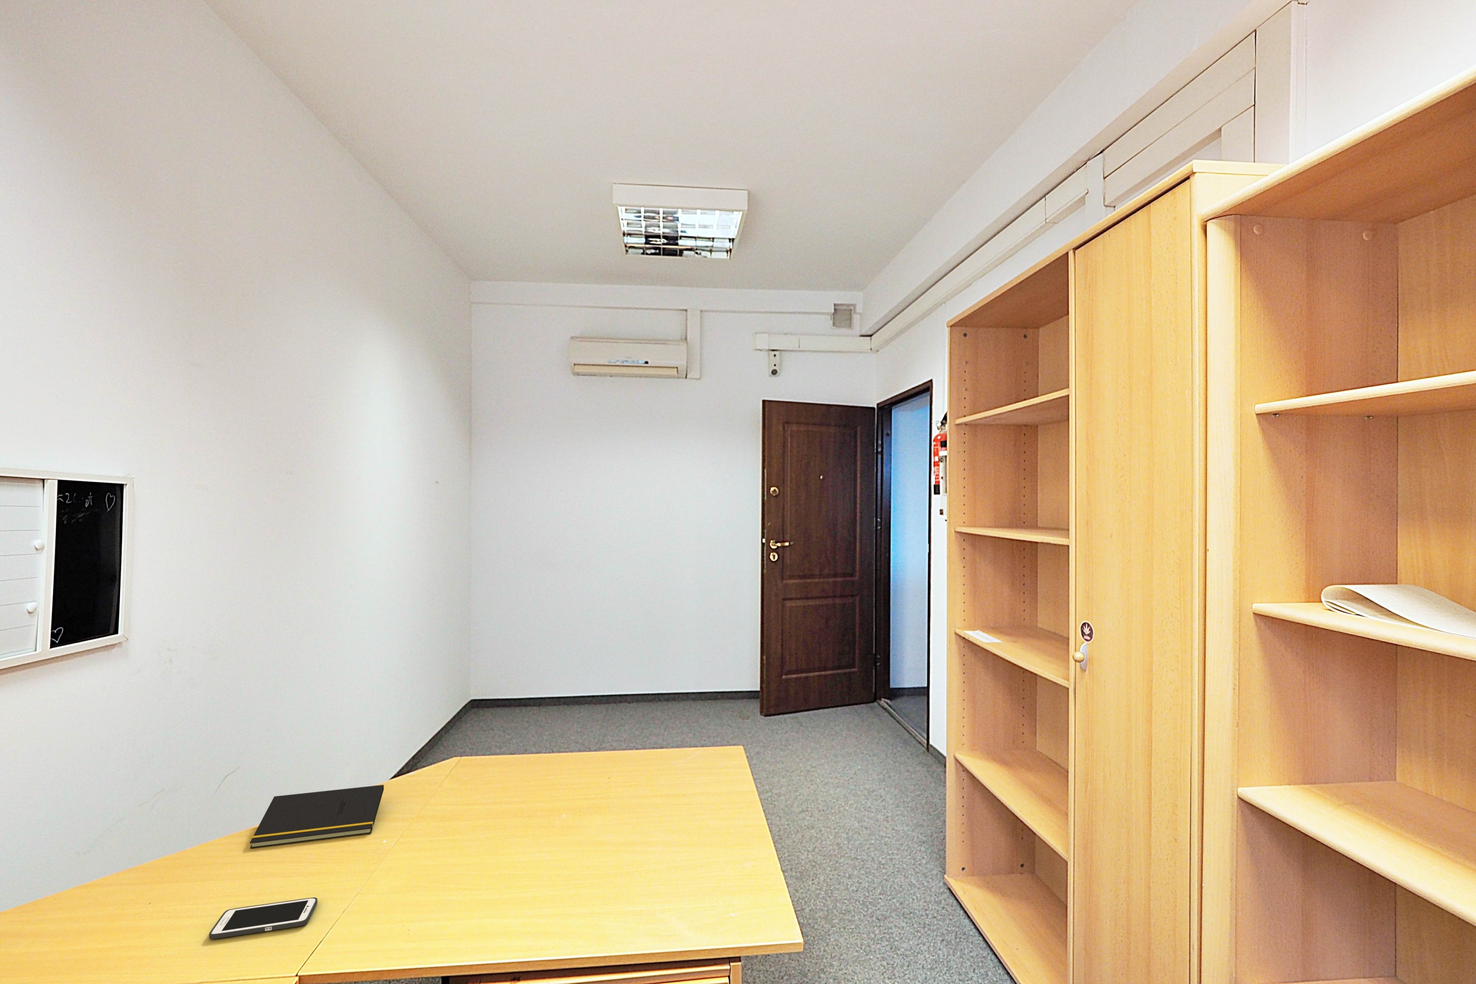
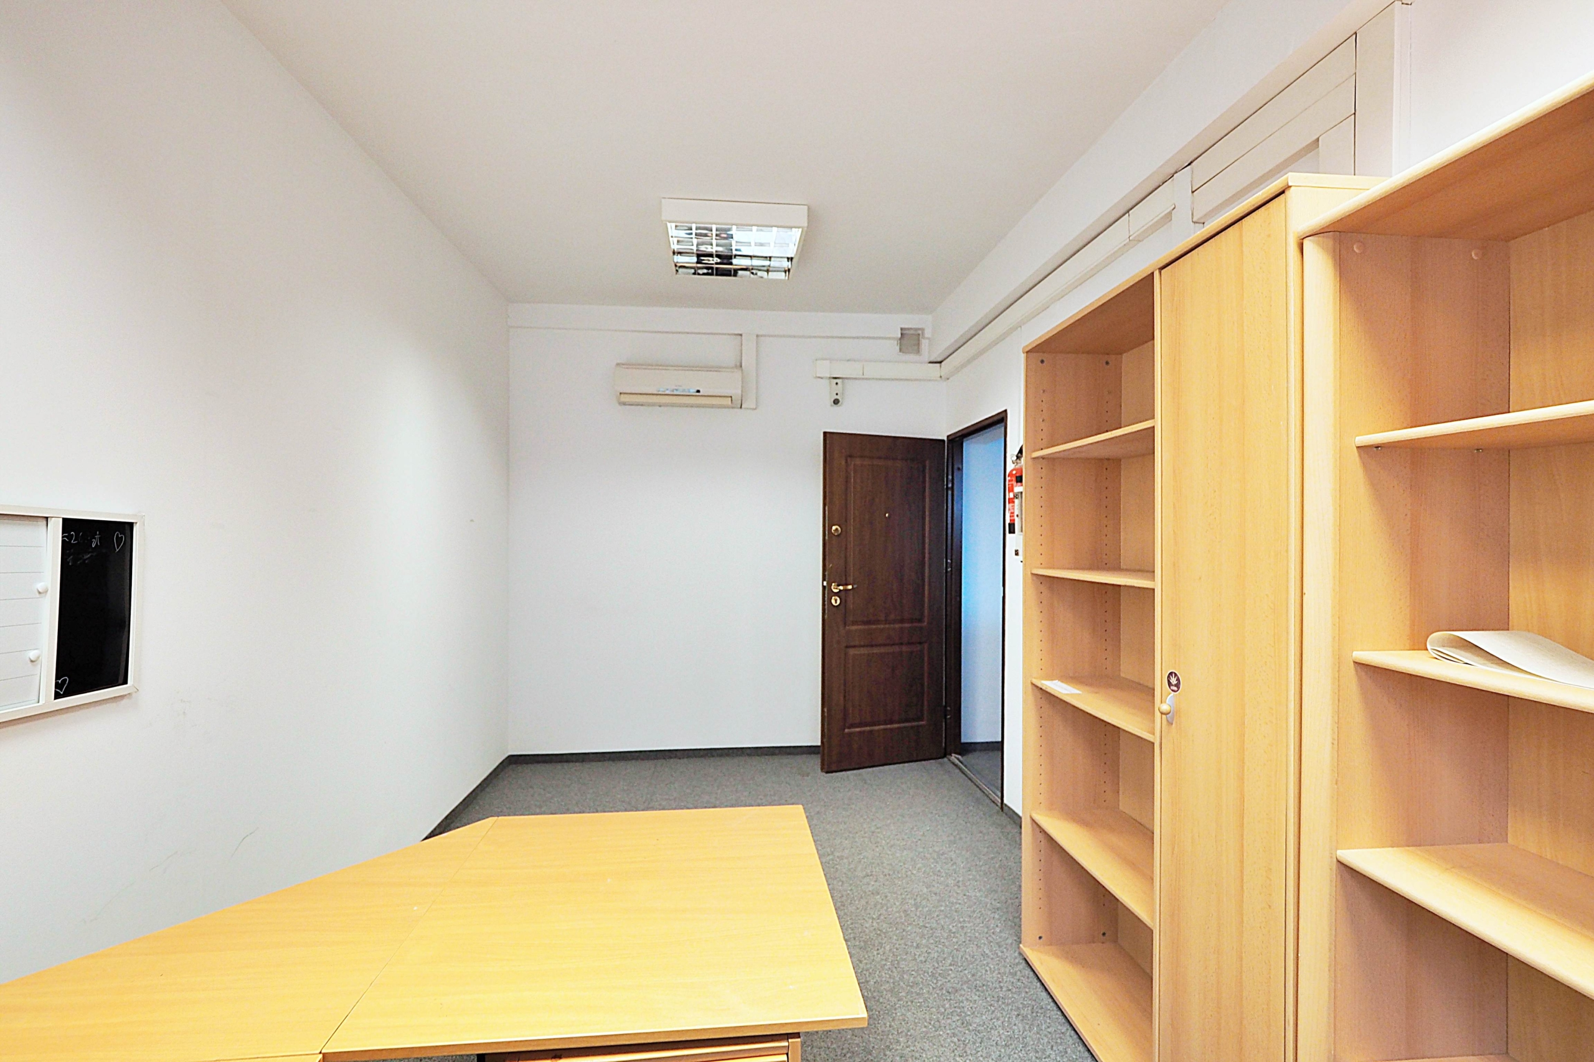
- notepad [249,784,384,849]
- cell phone [209,897,318,940]
